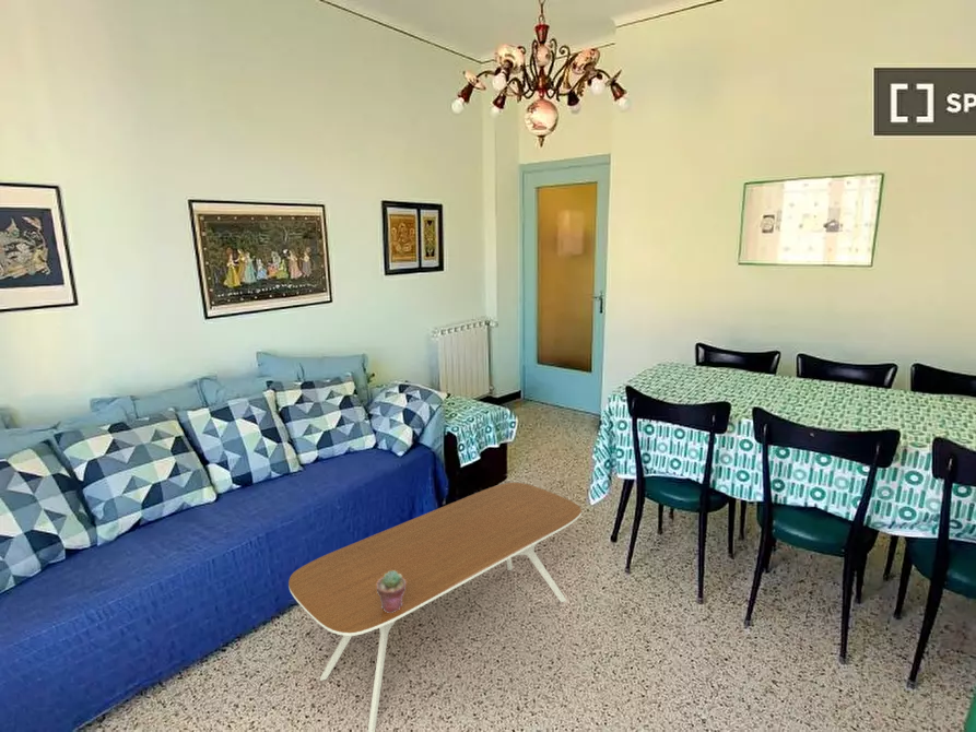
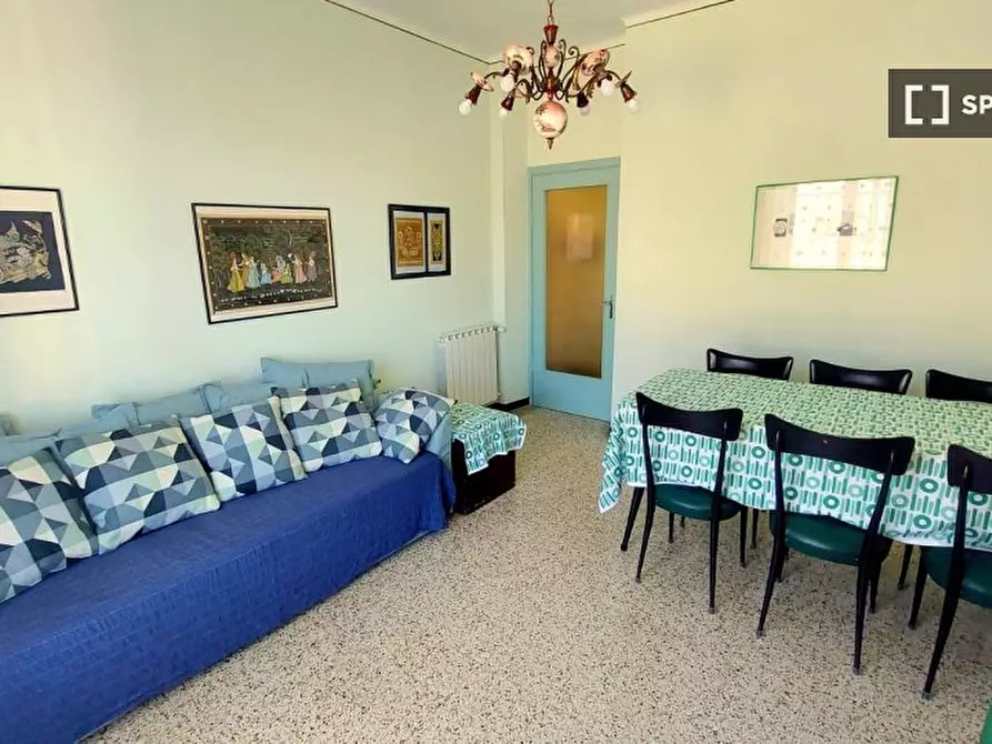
- coffee table [287,482,583,732]
- potted succulent [377,571,405,613]
